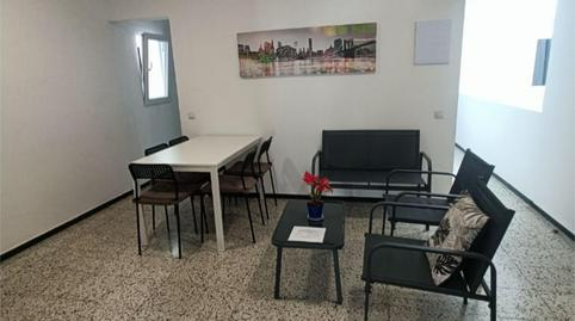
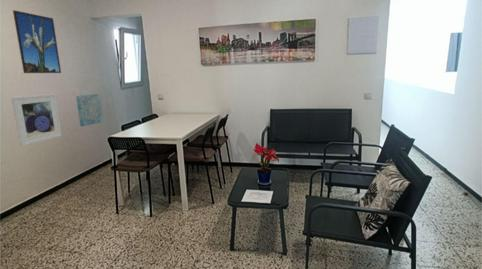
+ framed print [12,9,62,74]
+ wall art [75,92,105,128]
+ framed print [10,93,63,147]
